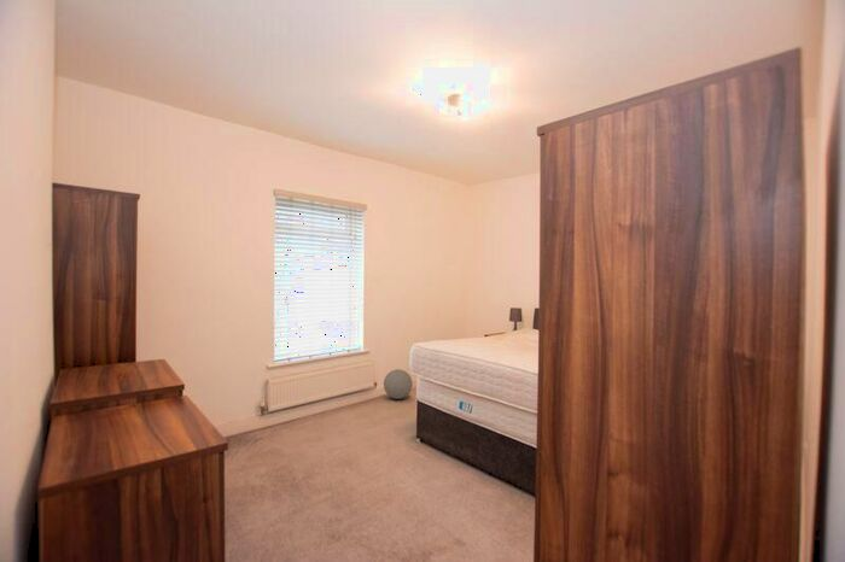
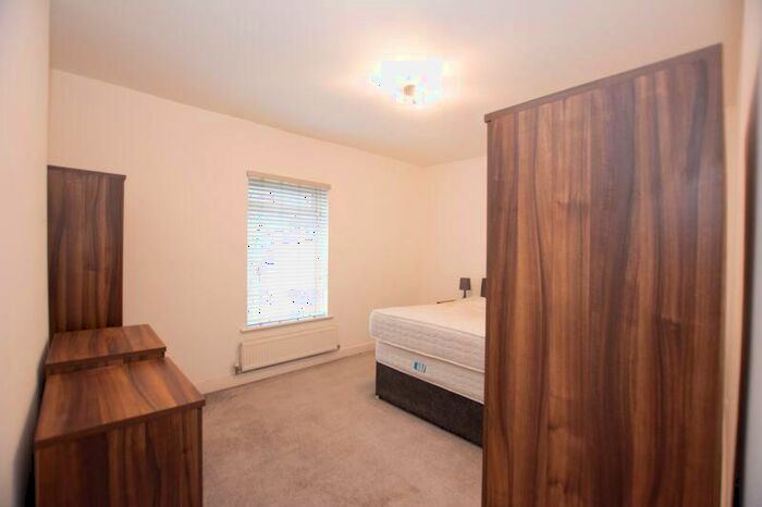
- decorative ball [383,368,414,400]
